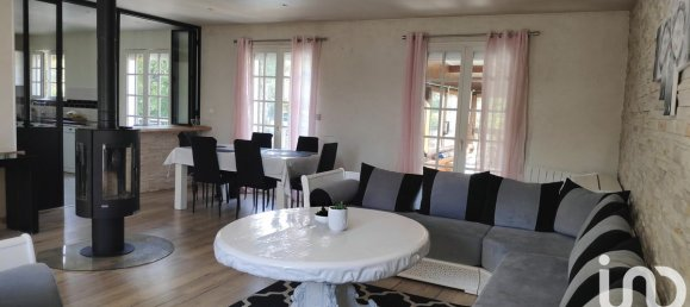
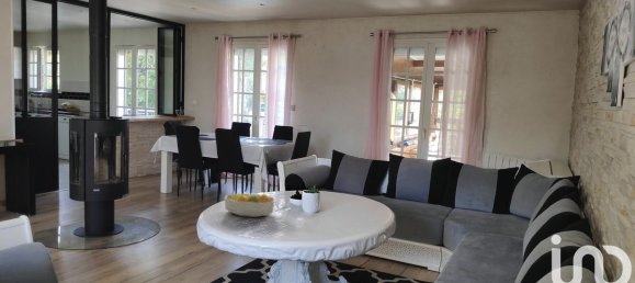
+ fruit bowl [223,192,276,218]
